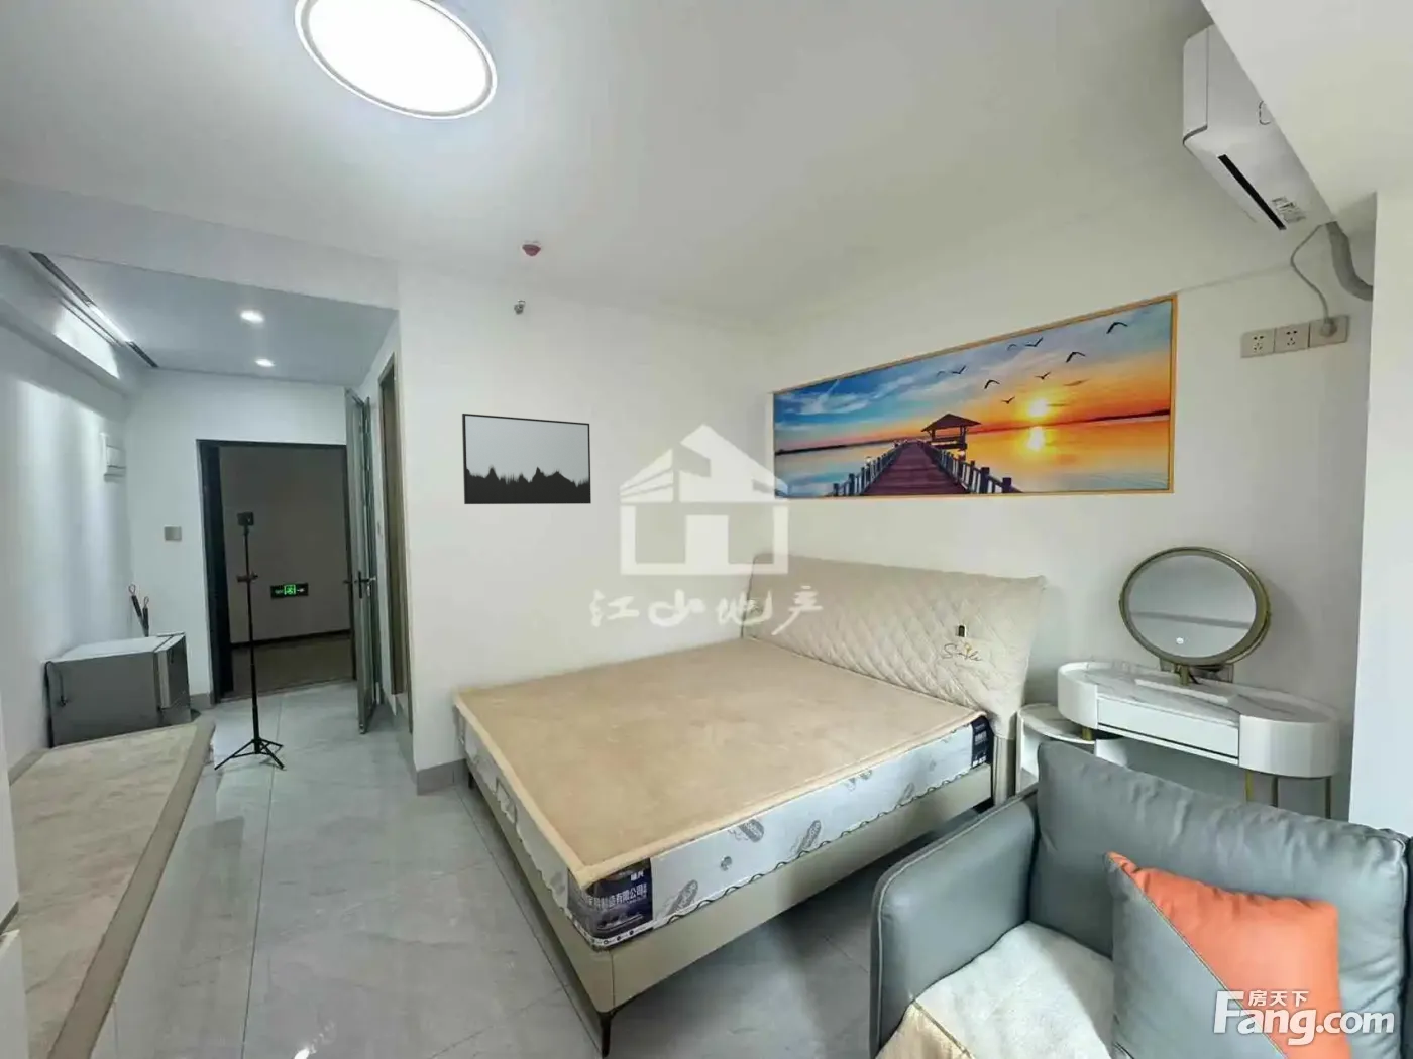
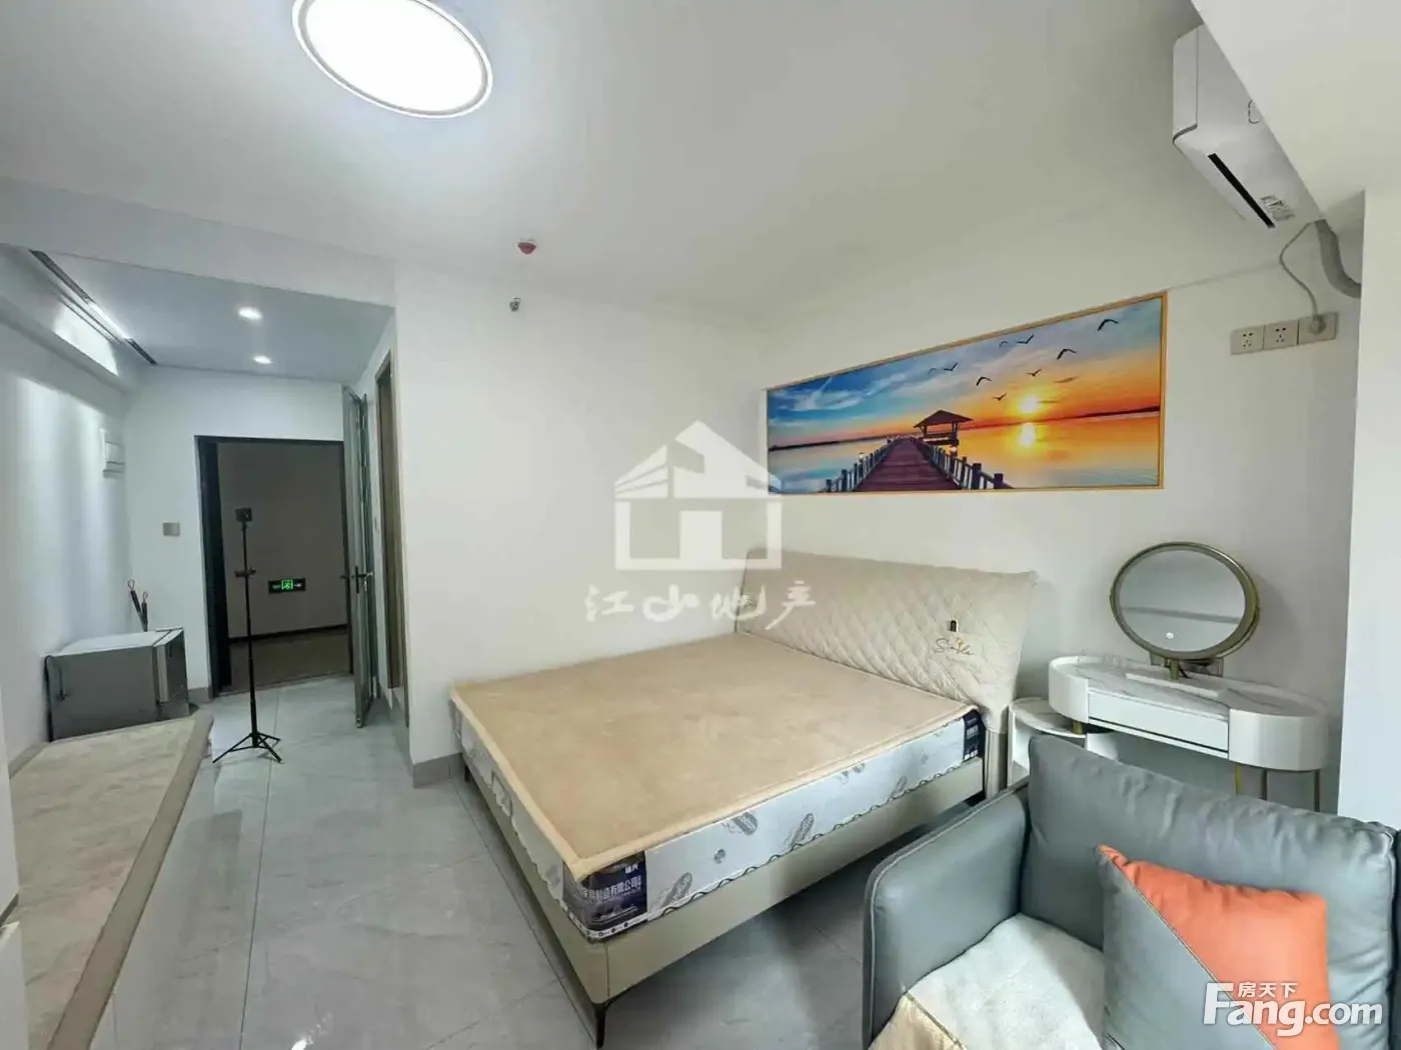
- wall art [462,413,592,505]
